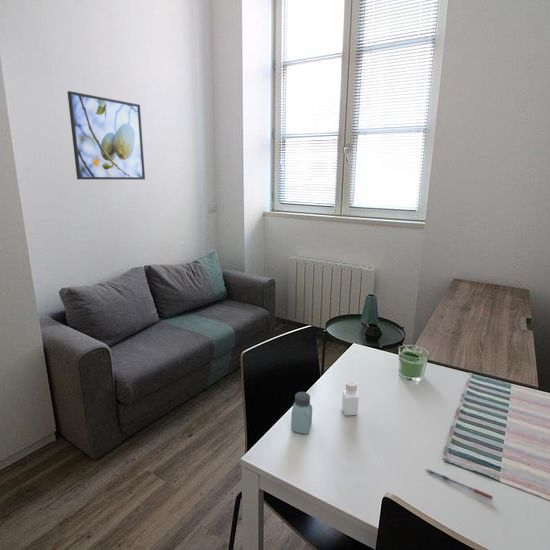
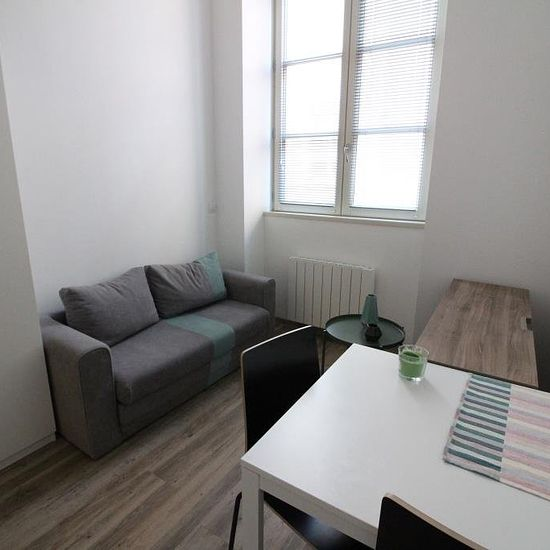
- pen [425,468,494,500]
- saltshaker [290,391,313,435]
- pepper shaker [341,380,360,416]
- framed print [66,90,146,181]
